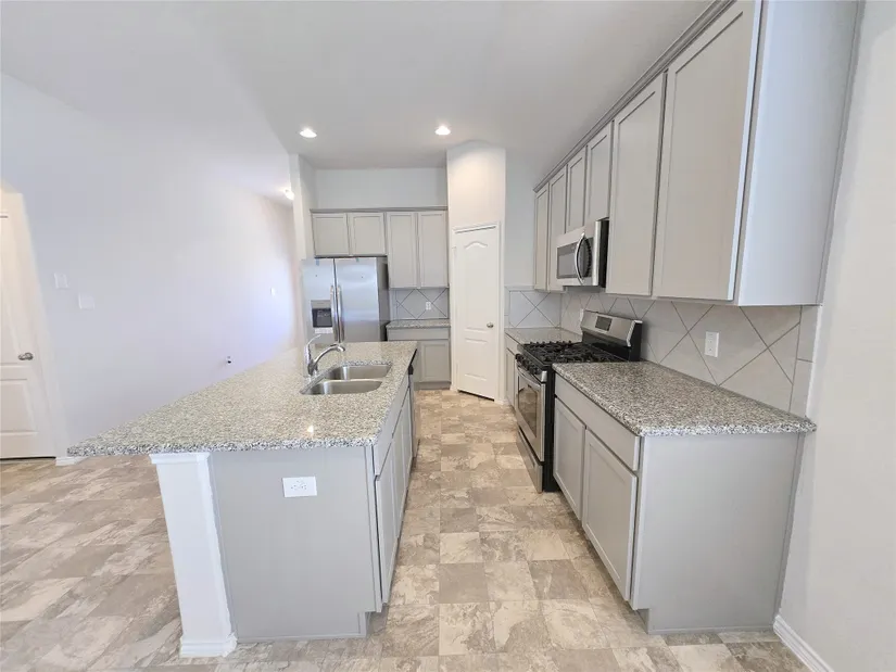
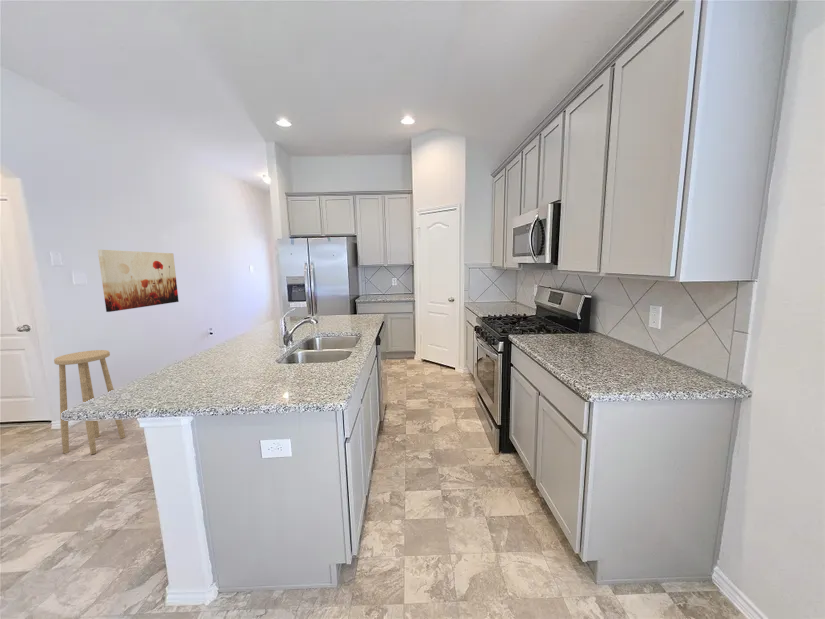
+ wall art [97,249,180,313]
+ stool [53,349,126,455]
